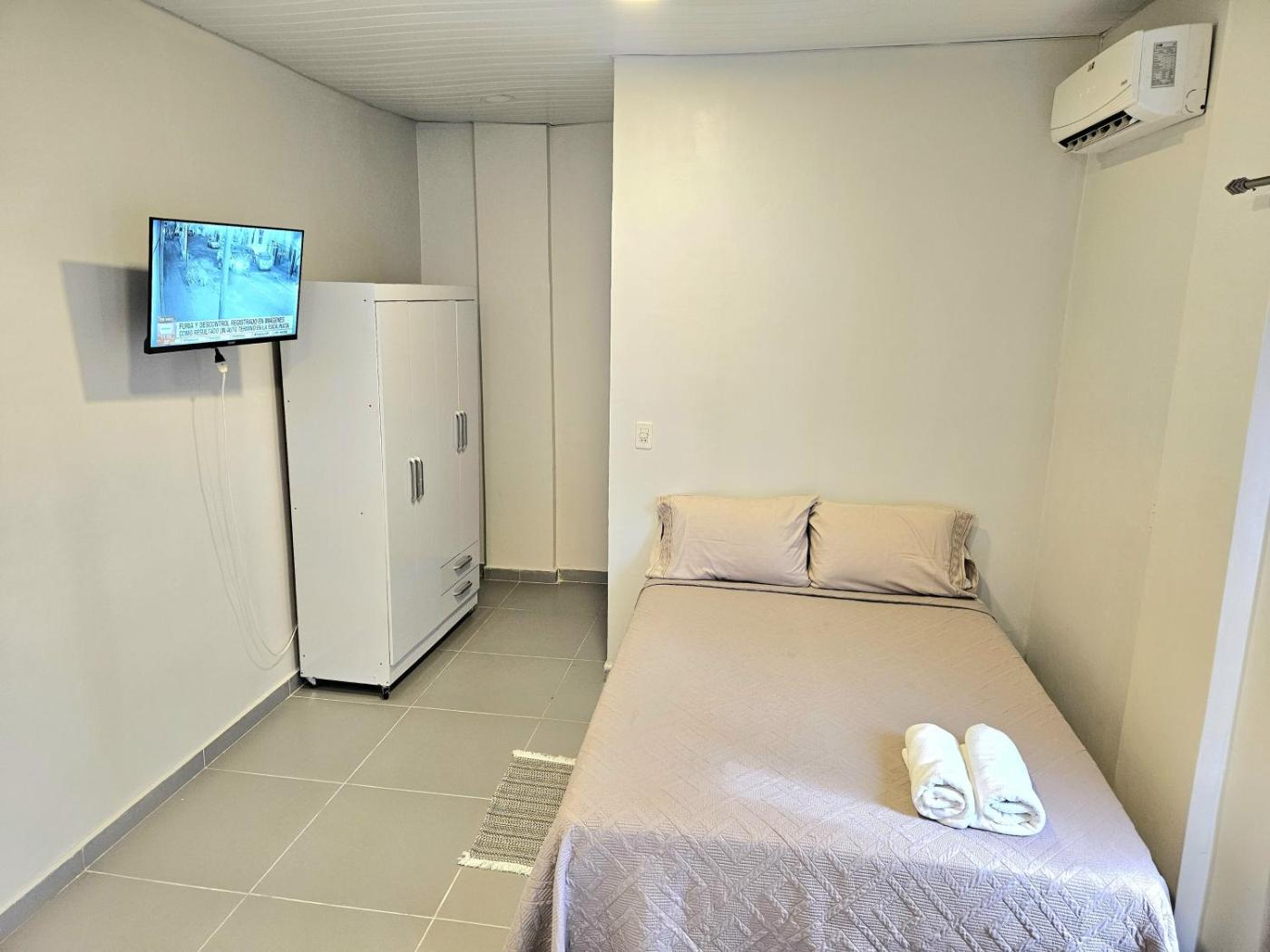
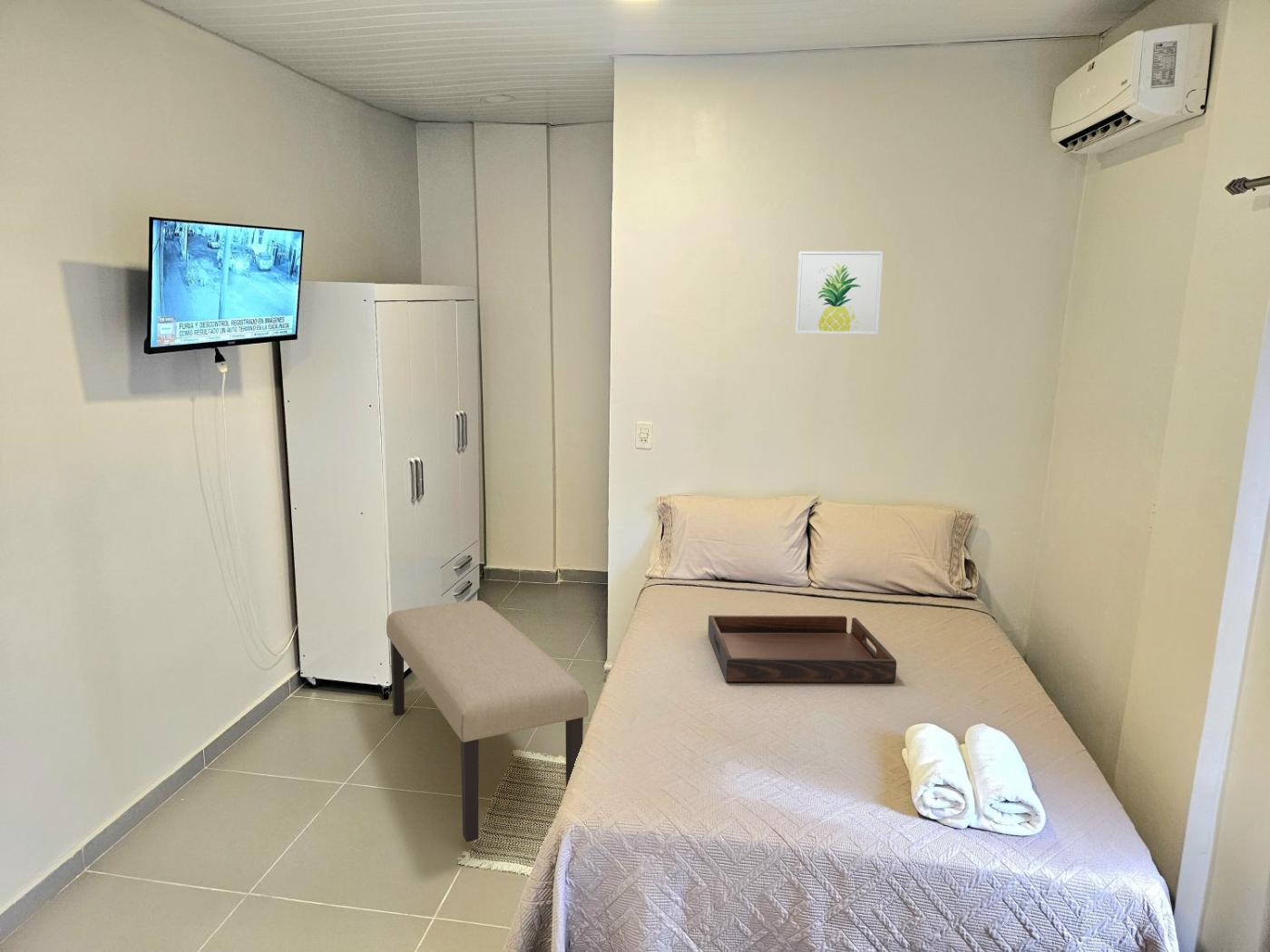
+ bench [386,599,589,842]
+ serving tray [708,615,897,684]
+ wall art [795,250,884,335]
